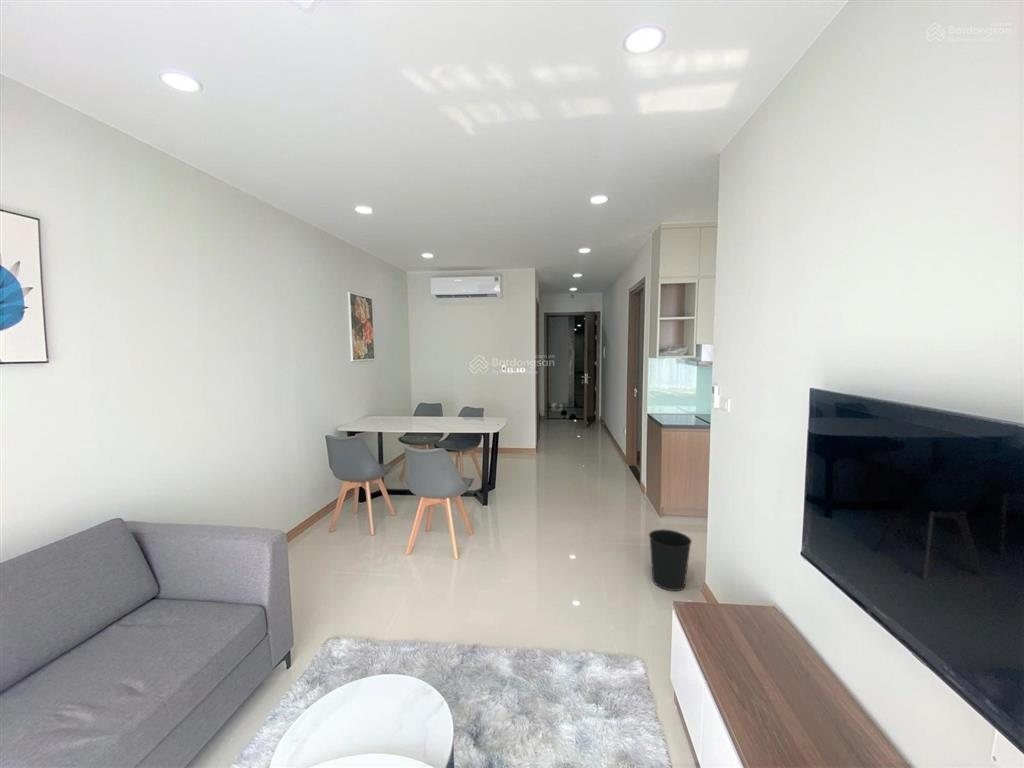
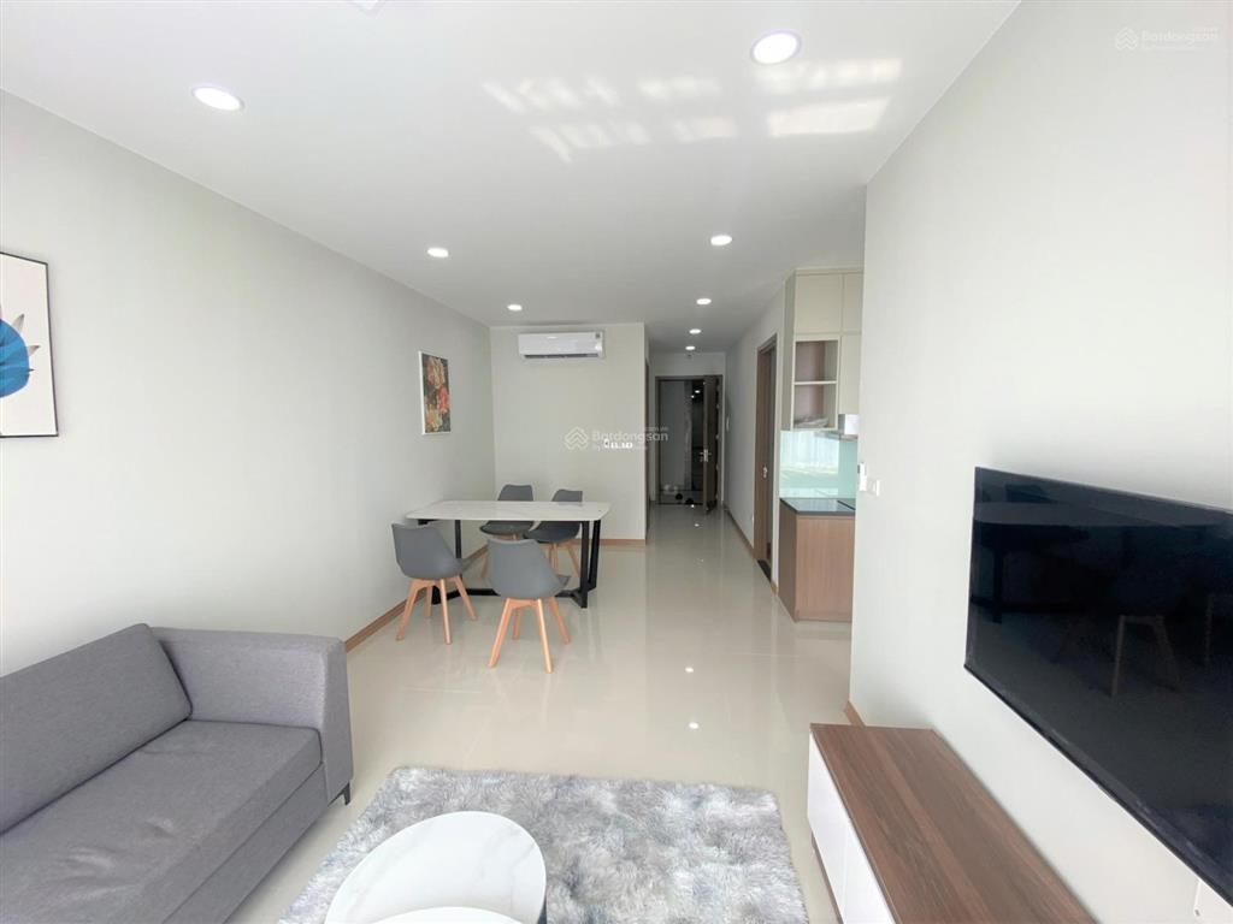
- wastebasket [648,528,693,592]
